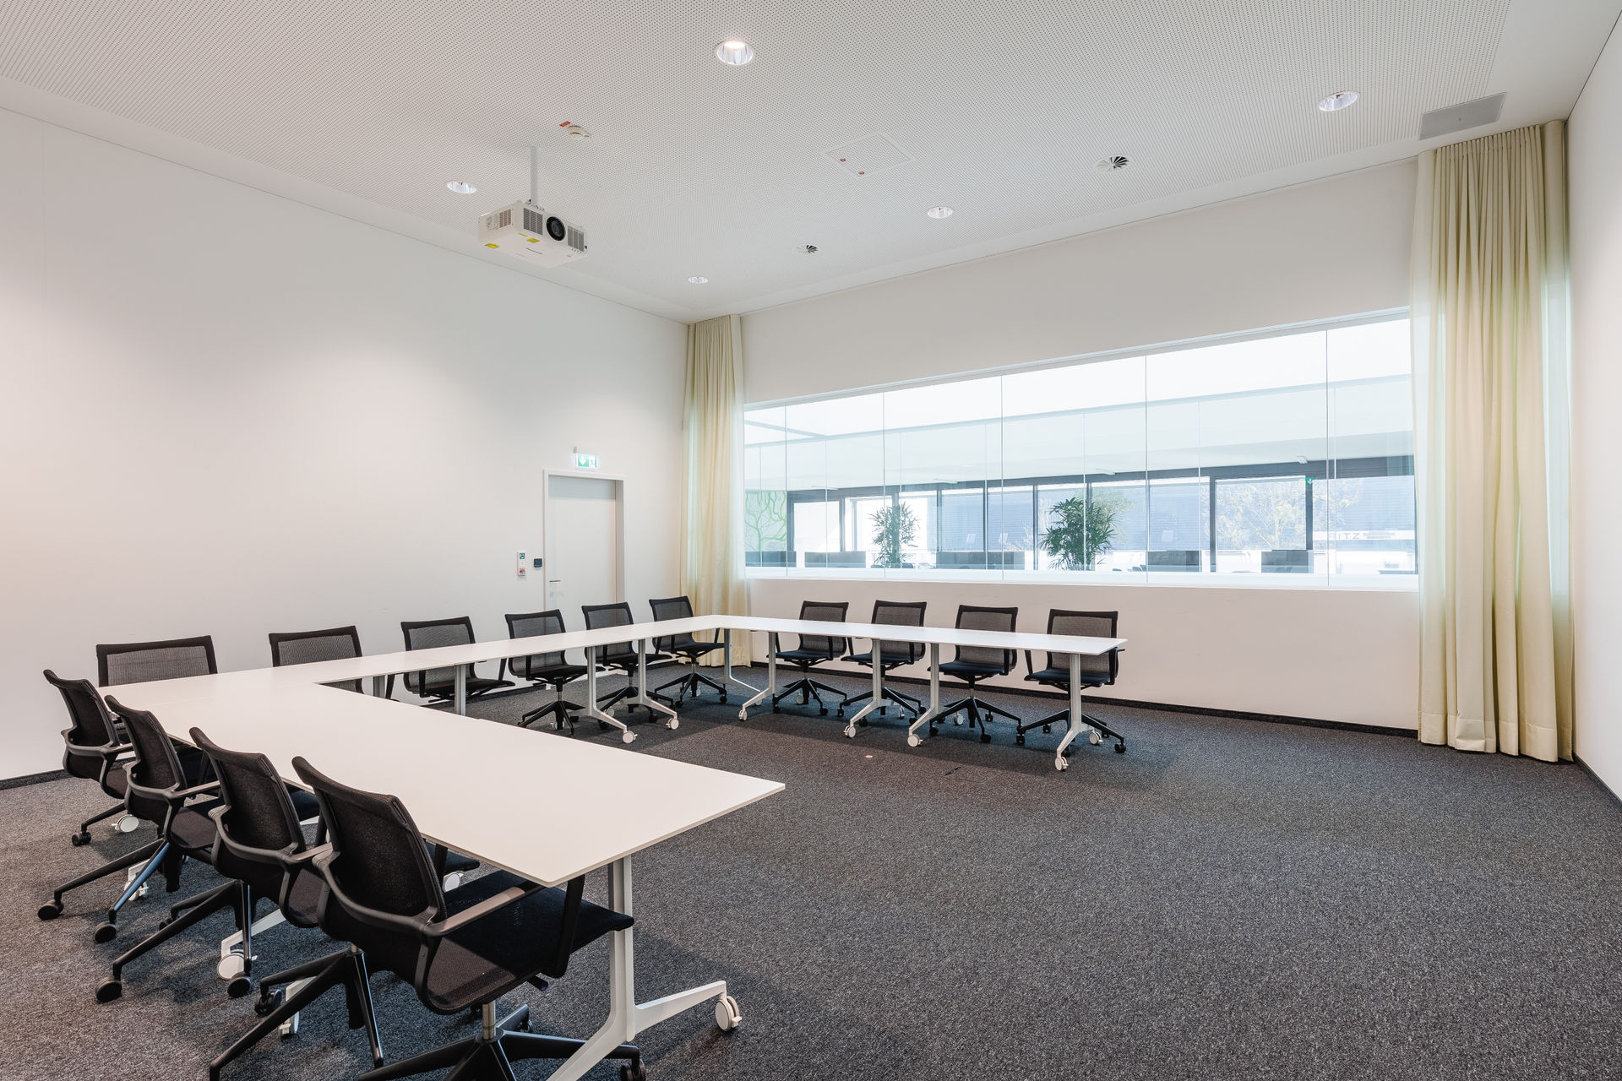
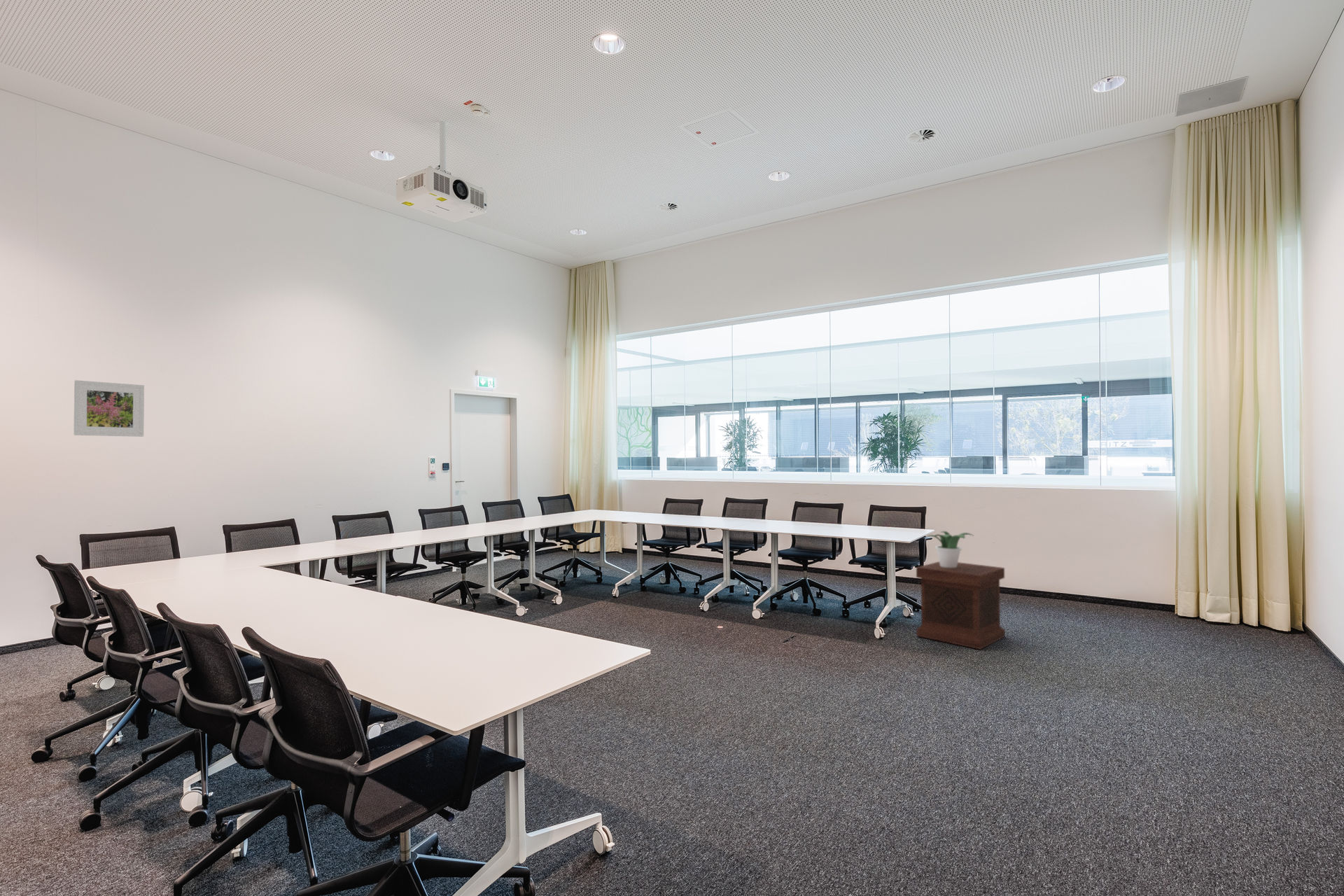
+ side table [916,561,1006,650]
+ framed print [73,379,145,437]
+ potted plant [925,531,974,568]
